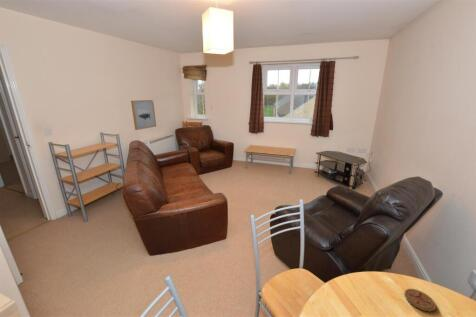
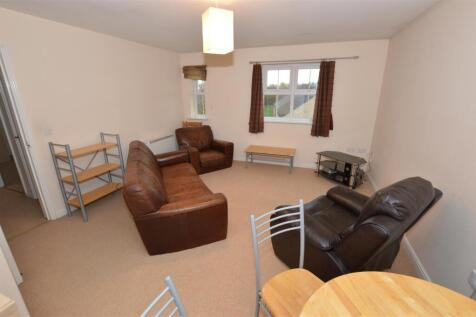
- wall art [130,99,157,131]
- coaster [404,288,437,313]
